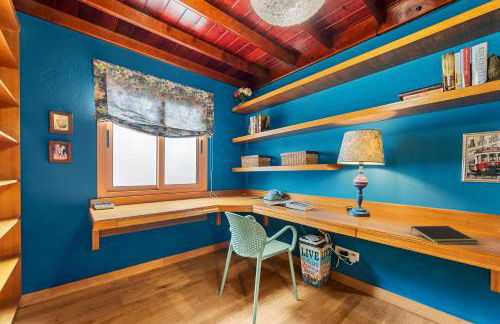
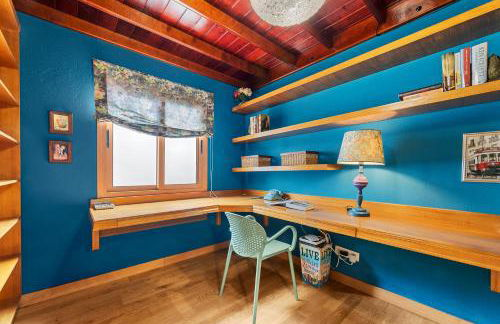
- notepad [409,225,479,245]
